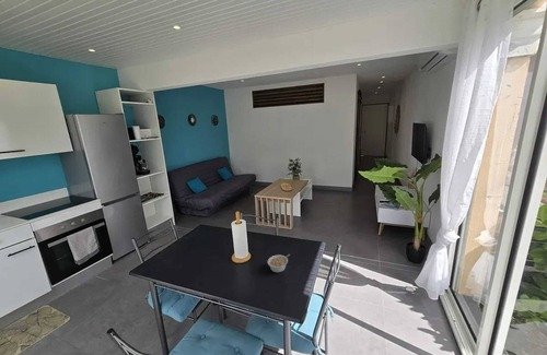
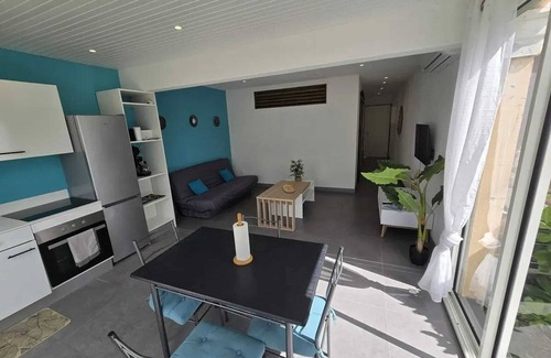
- legume [267,253,291,273]
